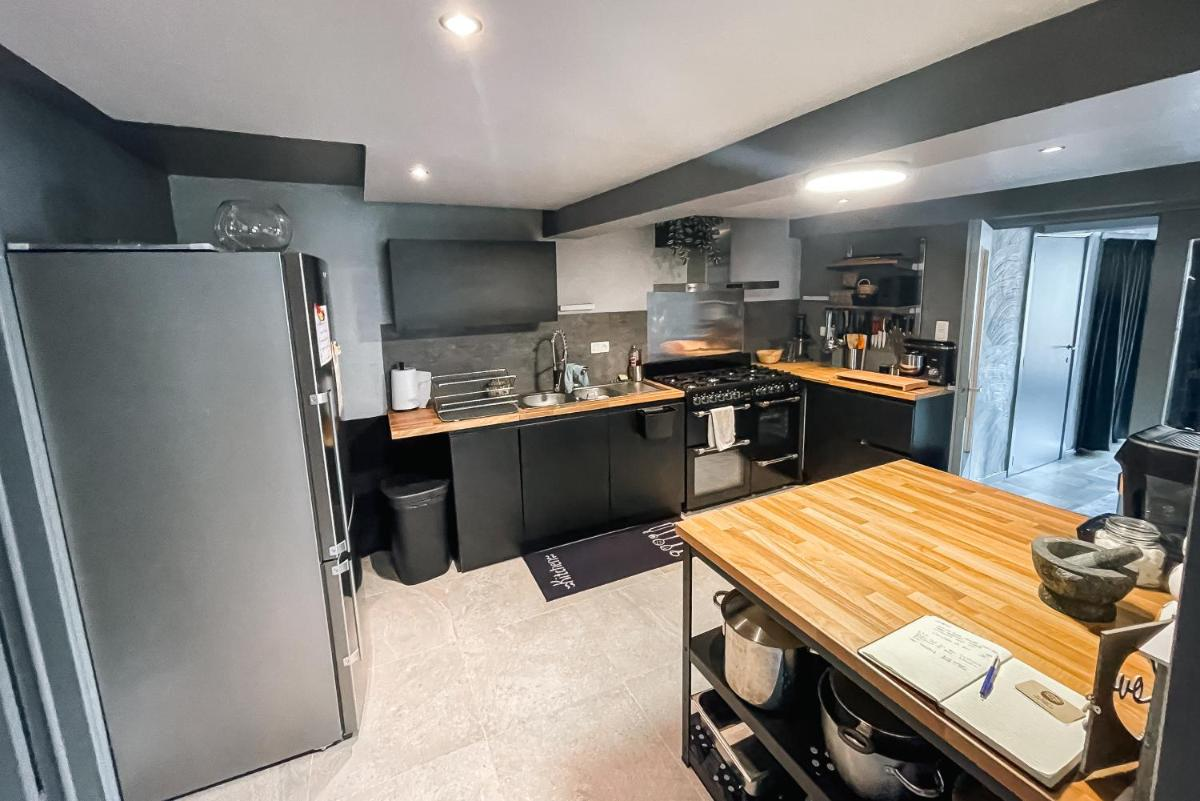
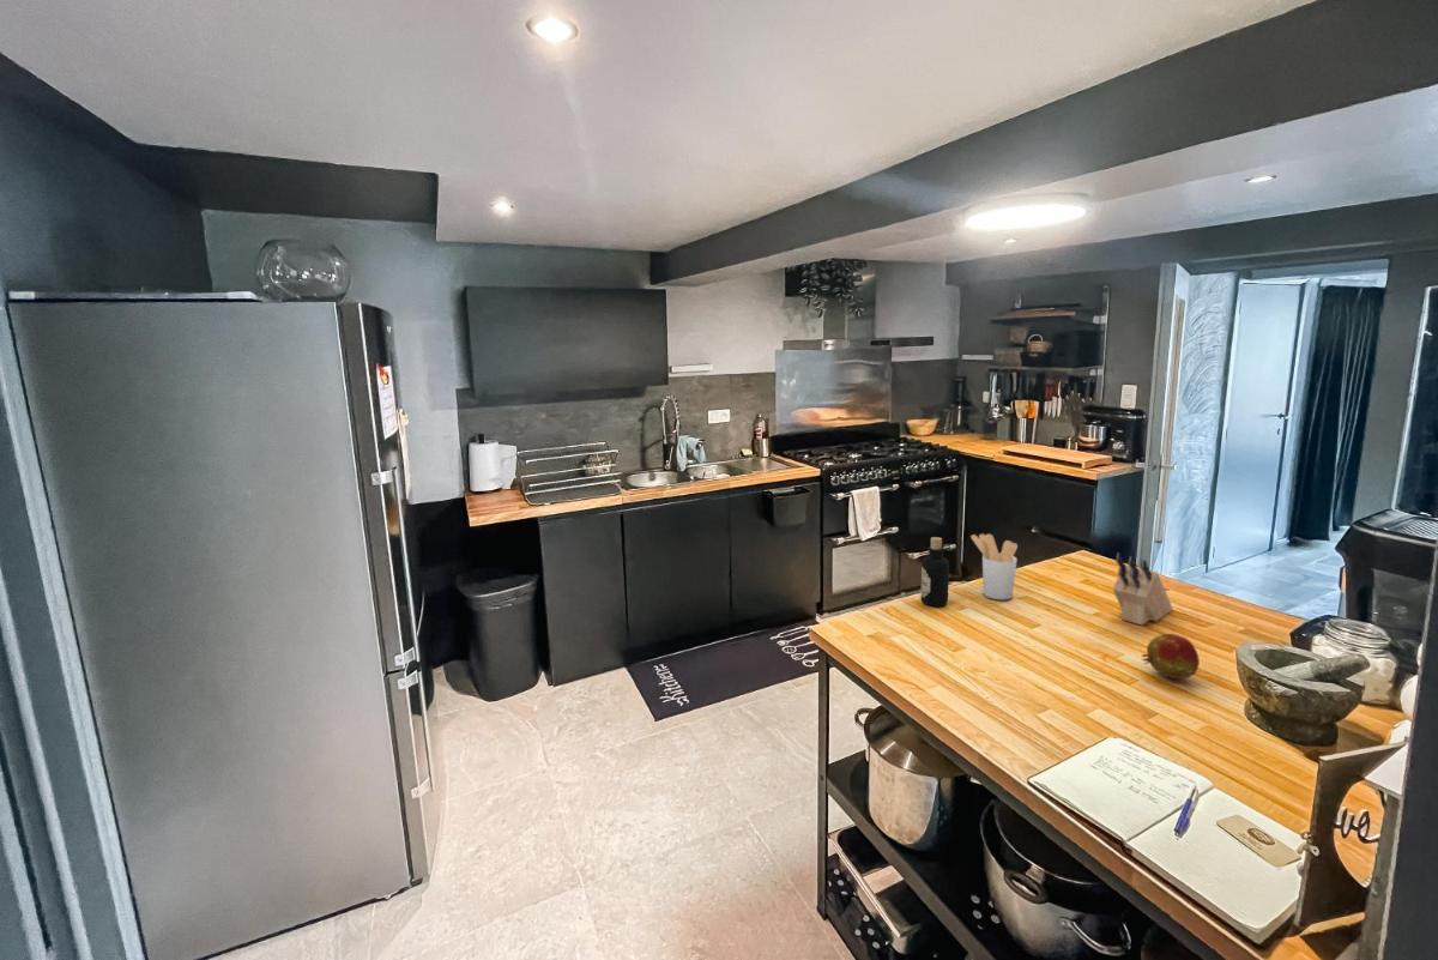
+ fruit [1140,633,1201,680]
+ utensil holder [969,533,1019,600]
+ bottle [920,536,950,608]
+ knife block [1112,551,1173,627]
